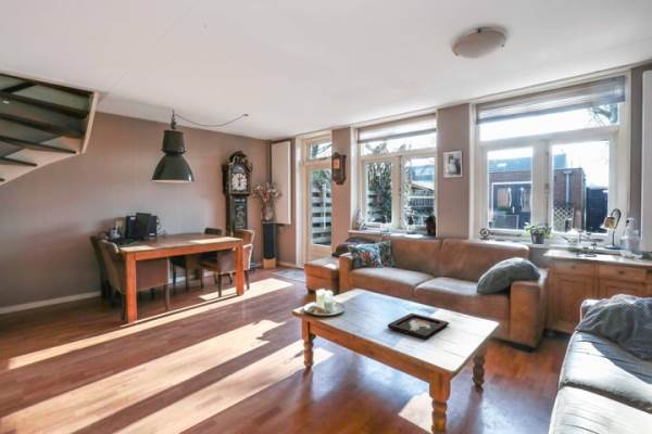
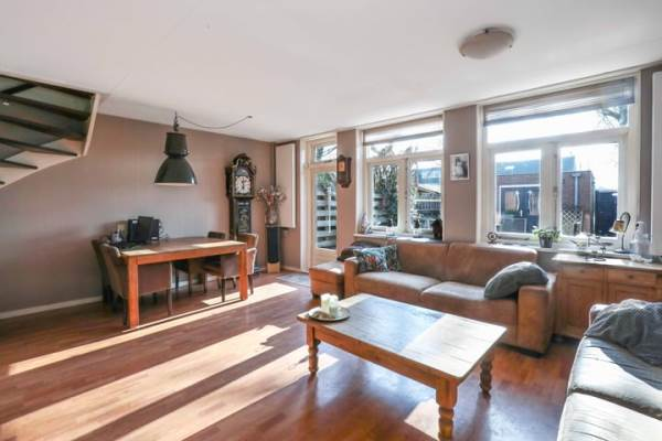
- decorative tray [387,312,450,341]
